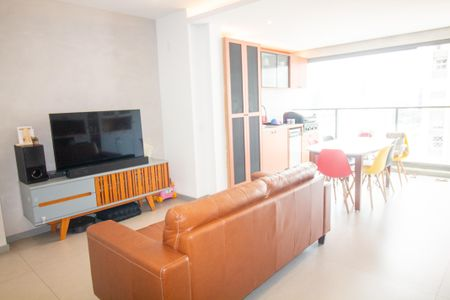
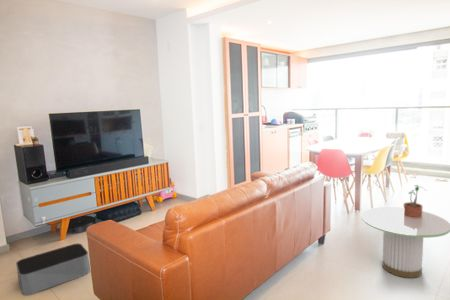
+ side table [361,206,450,279]
+ potted plant [403,184,428,218]
+ storage bin [15,243,91,296]
